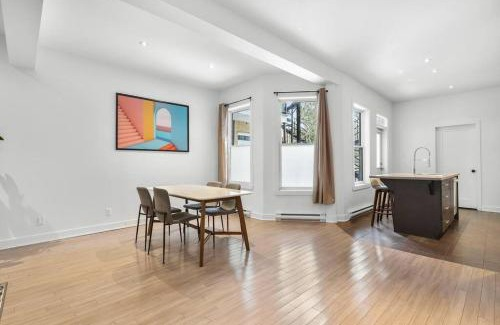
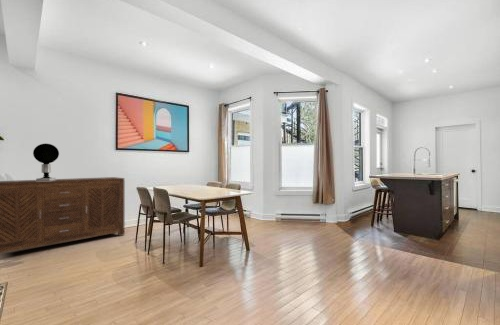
+ table lamp [32,143,60,181]
+ sideboard [0,176,125,254]
